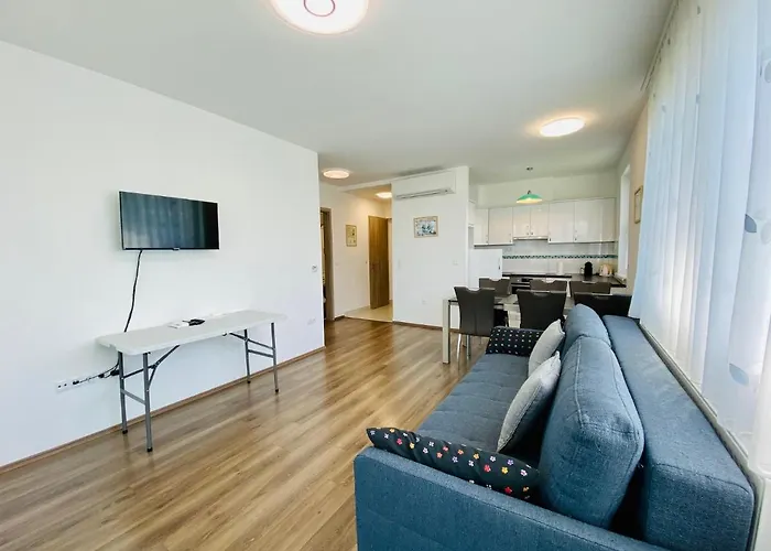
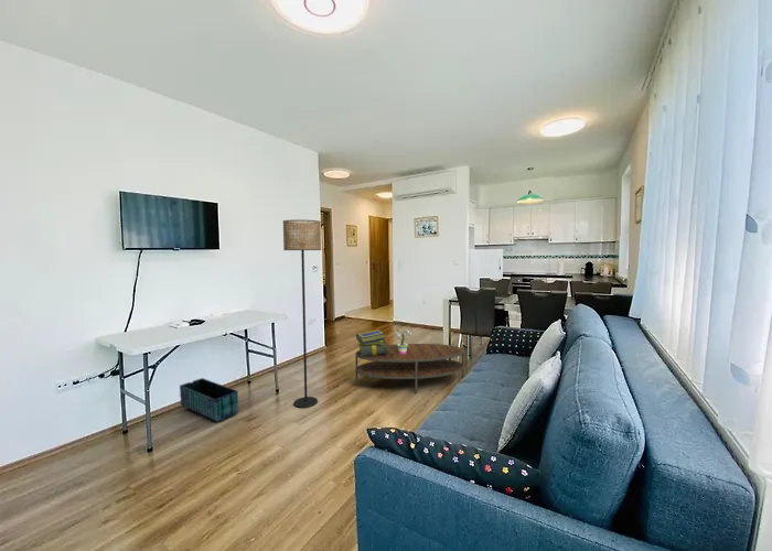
+ stack of books [355,328,388,357]
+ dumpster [179,377,239,423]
+ coffee table [354,343,467,395]
+ floor lamp [282,219,322,409]
+ potted plant [394,323,414,354]
